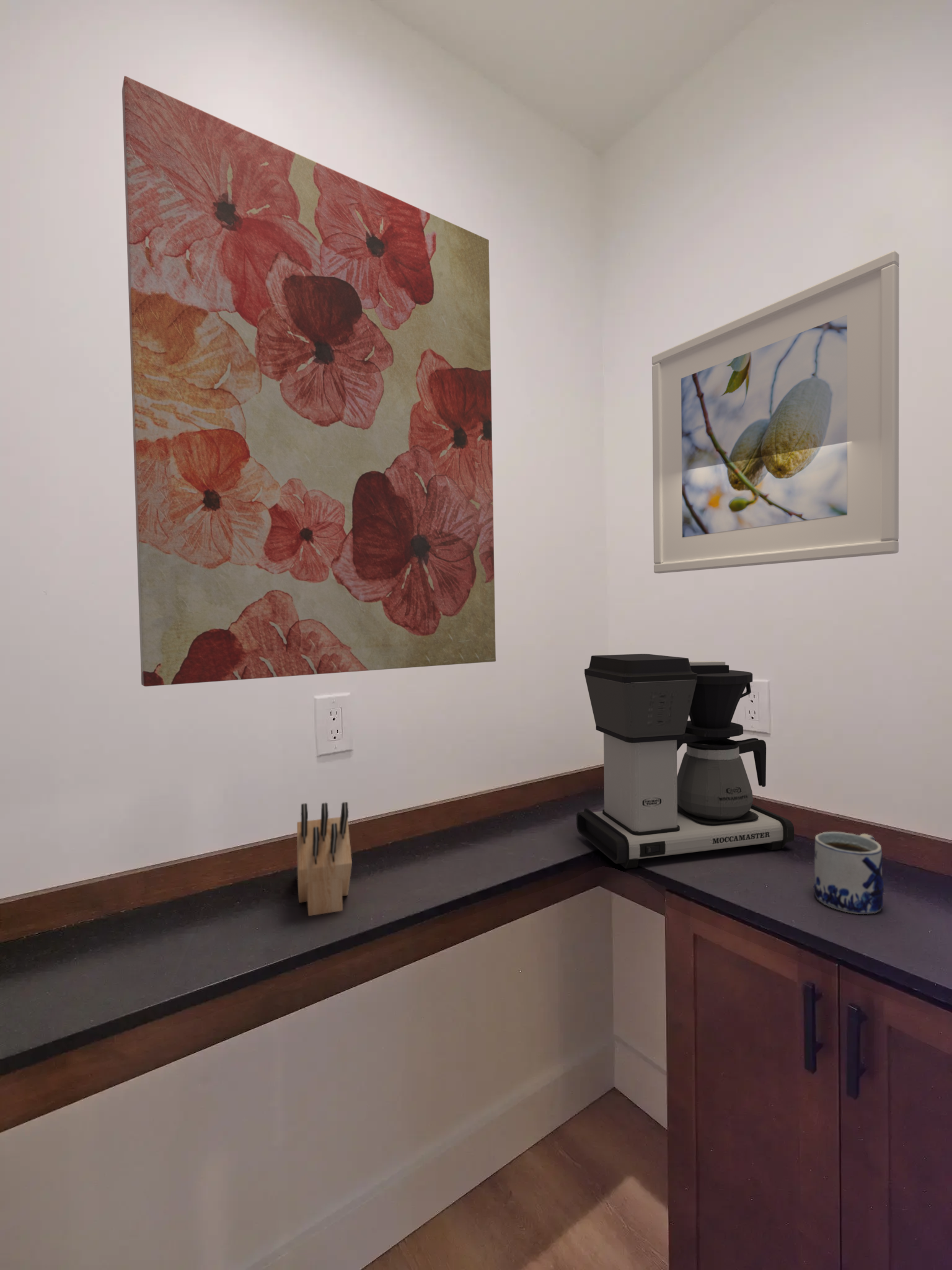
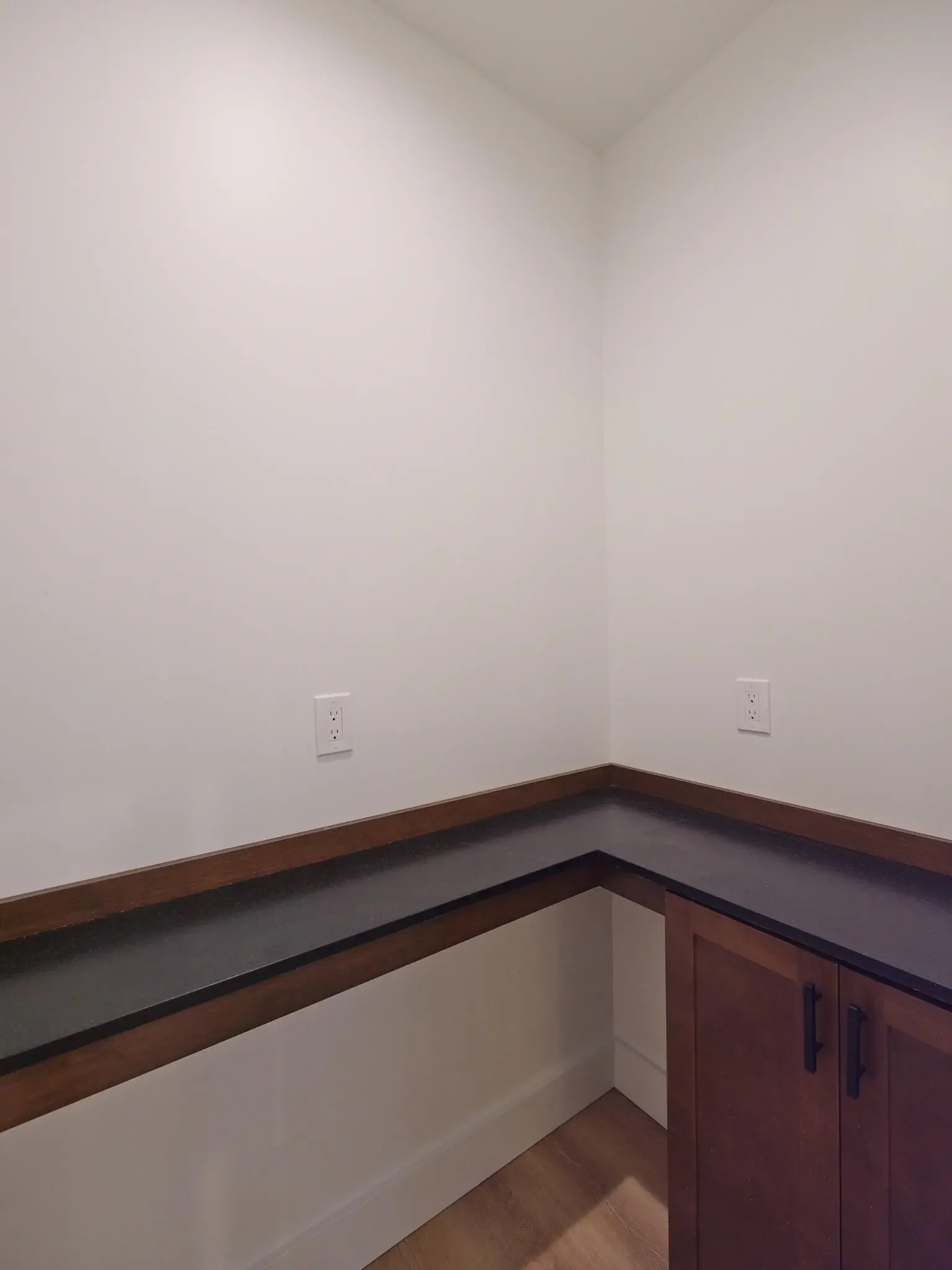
- coffee maker [576,653,795,869]
- knife block [296,801,353,917]
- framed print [651,250,900,574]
- wall art [121,76,496,687]
- mug [813,831,884,915]
